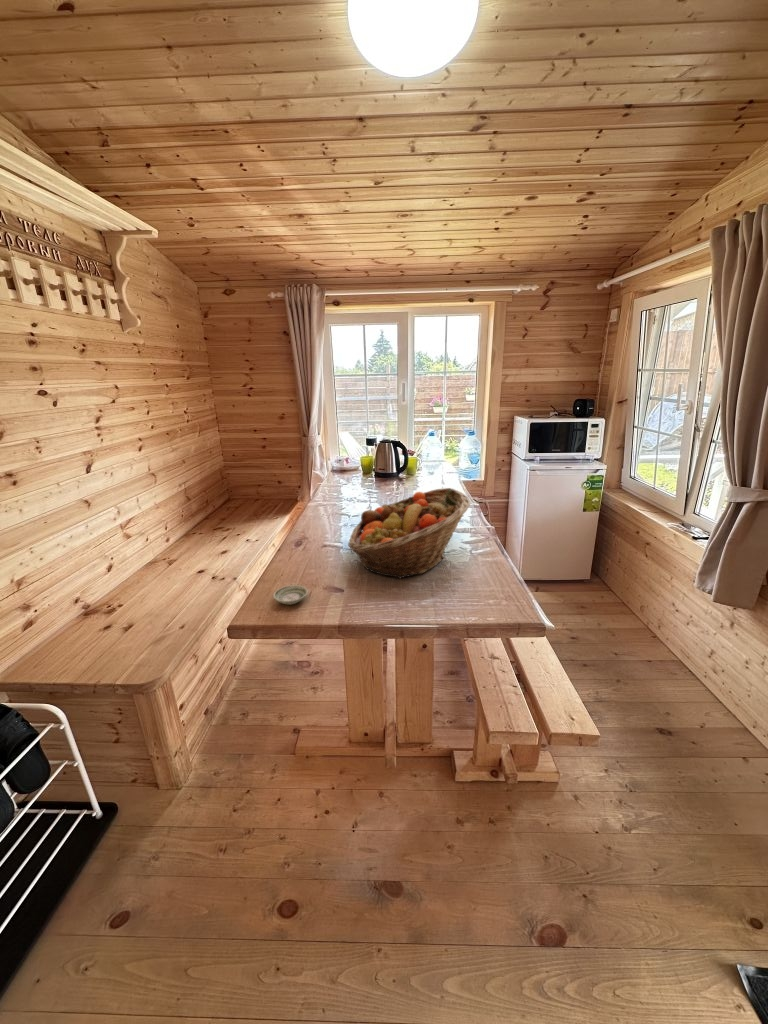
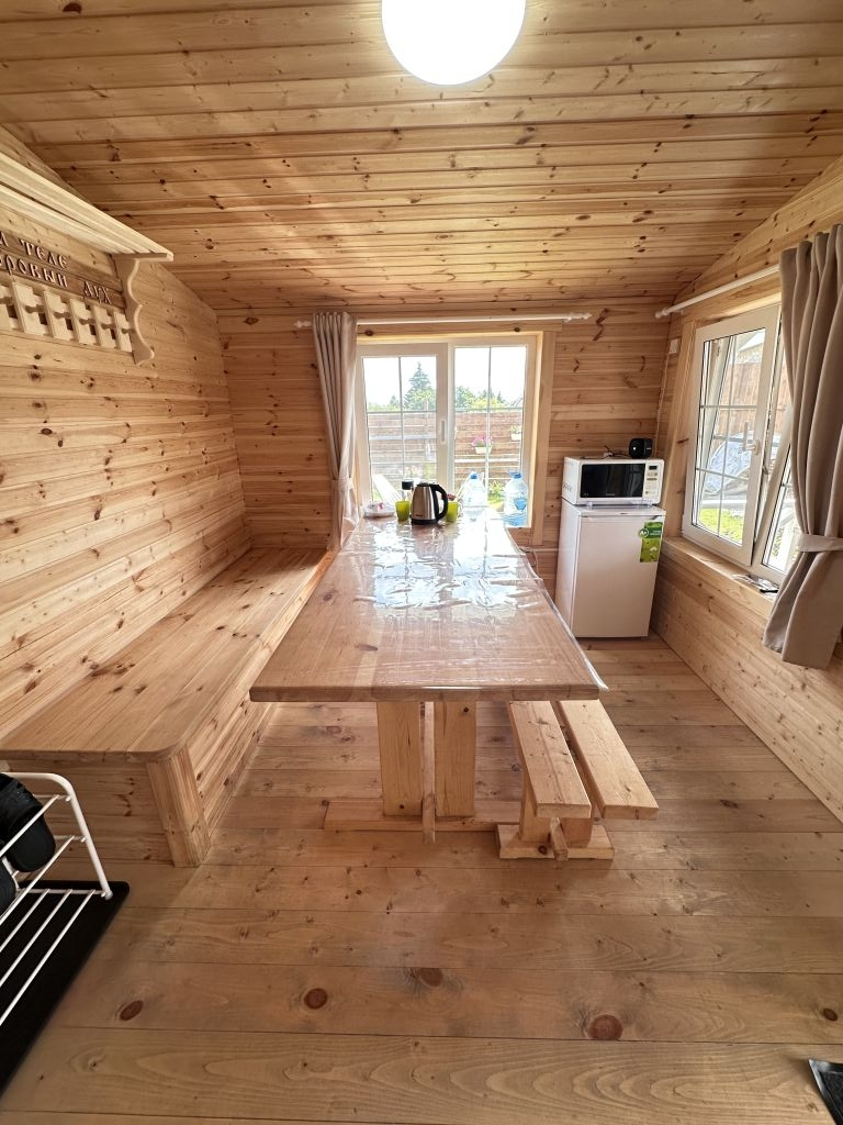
- saucer [272,584,309,606]
- fruit basket [347,487,471,580]
